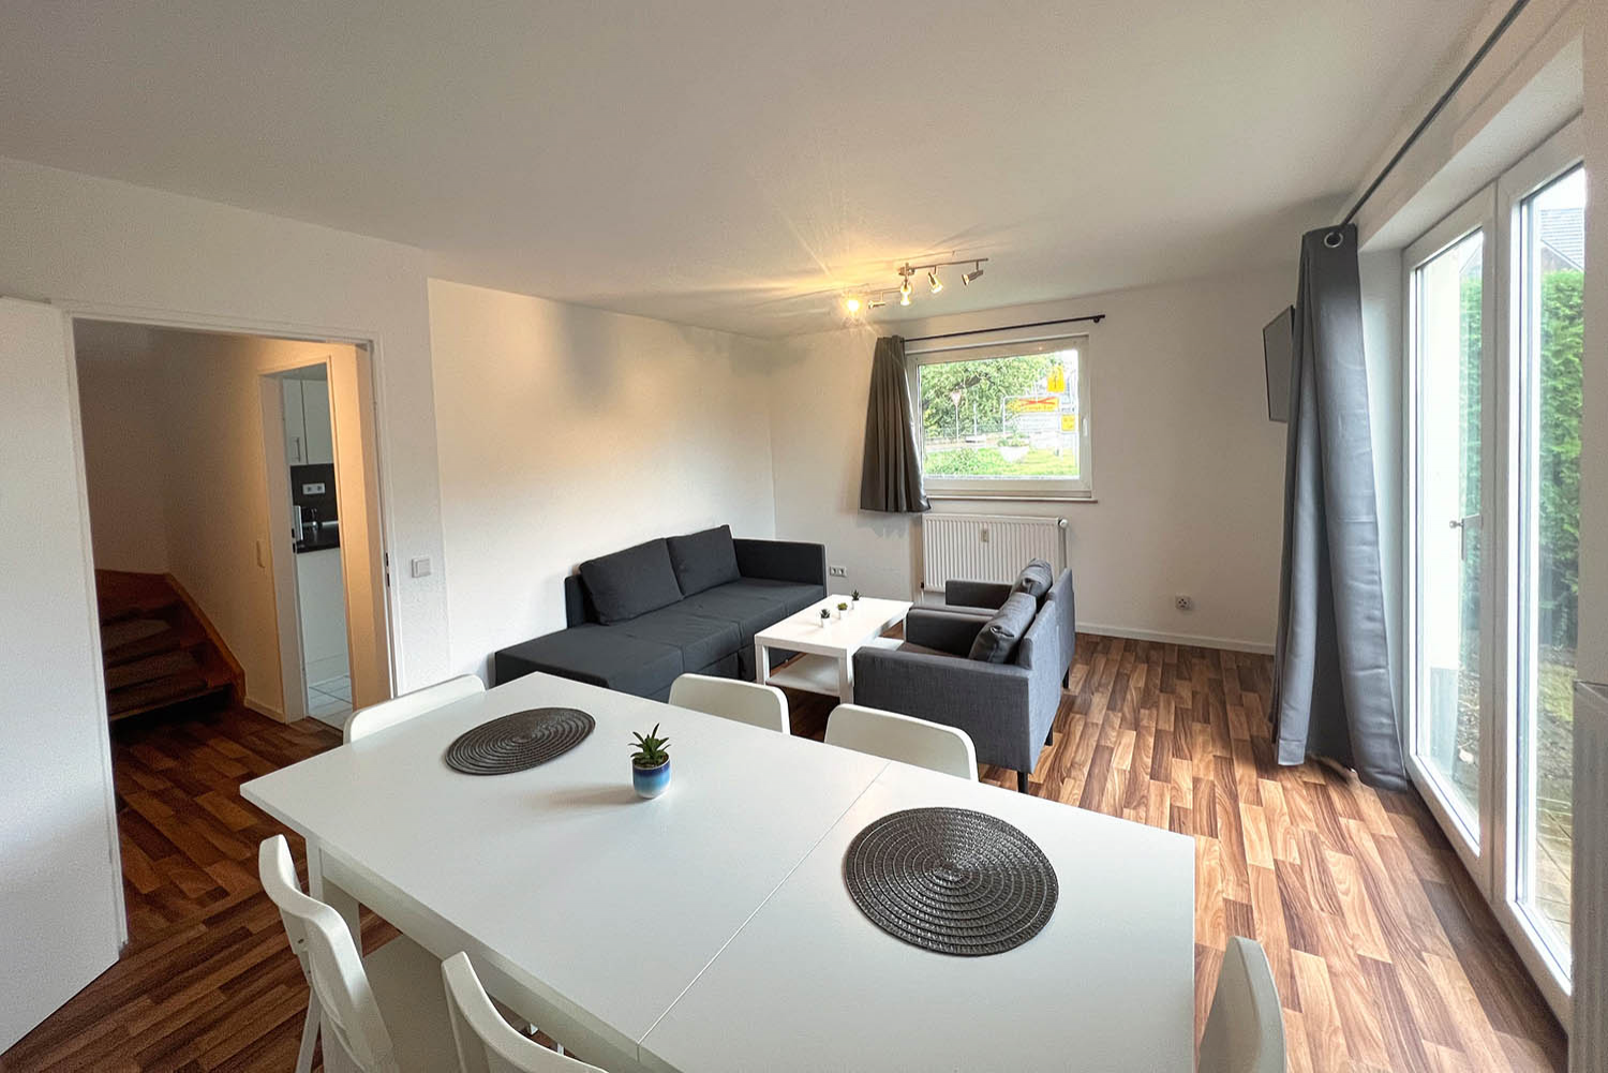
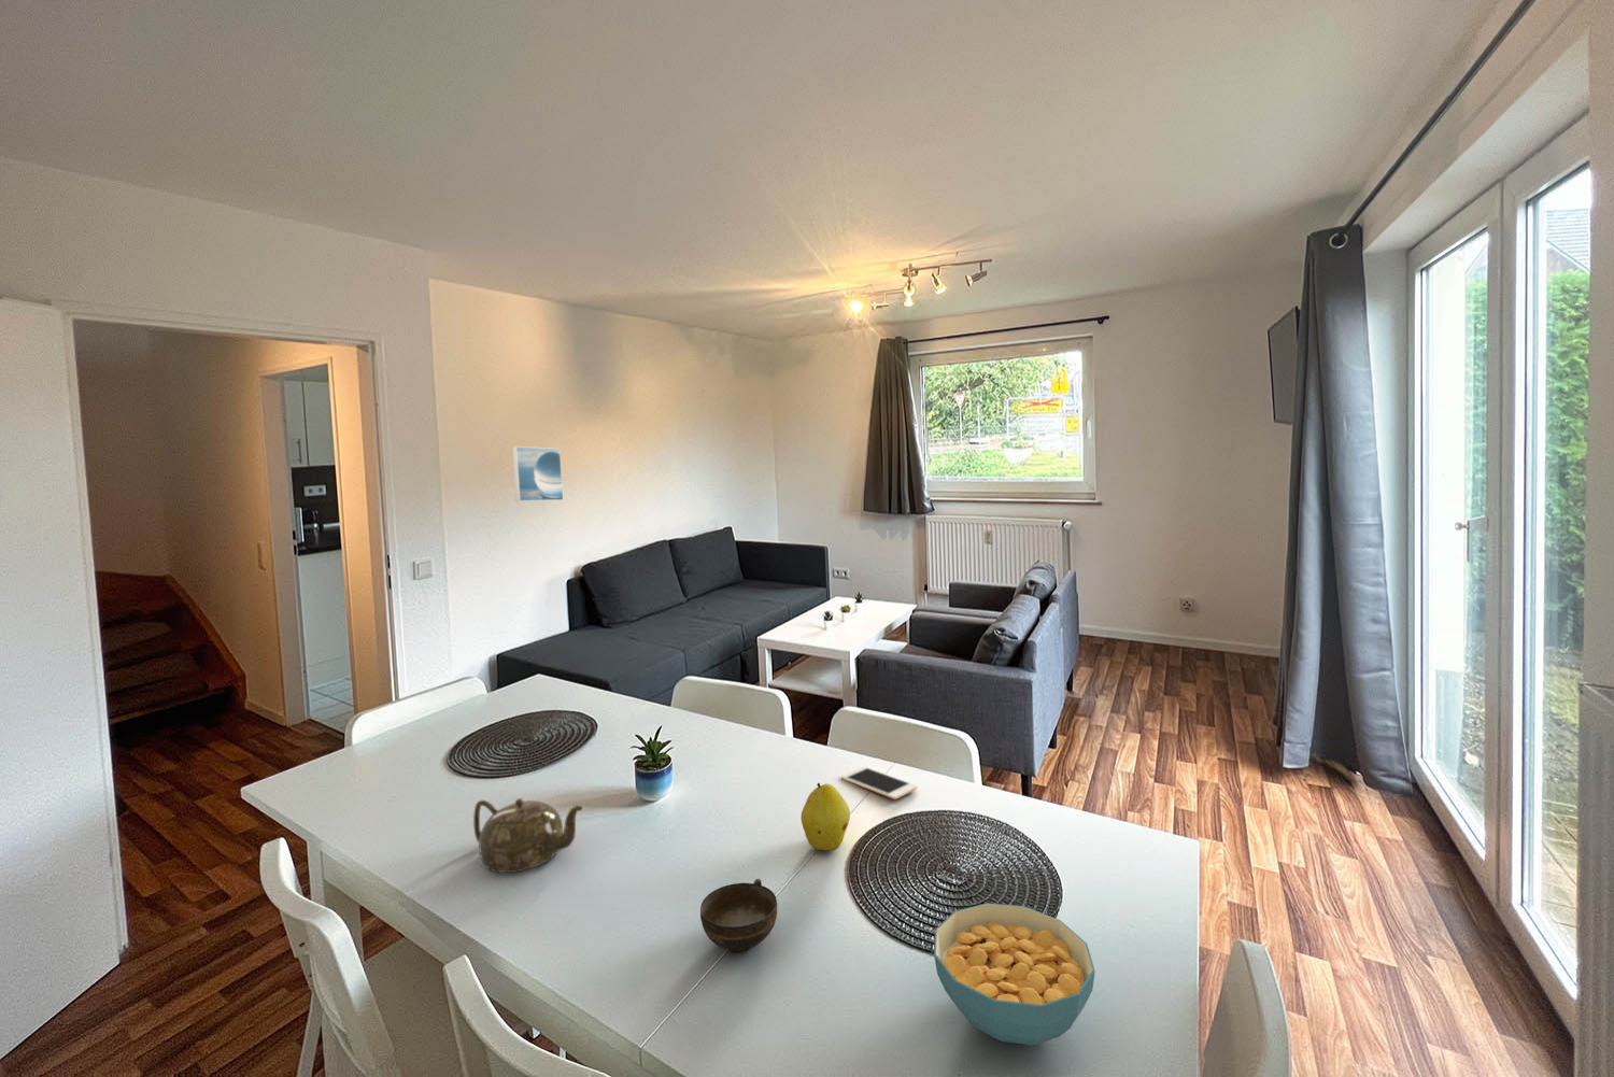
+ cereal bowl [933,902,1096,1046]
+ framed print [511,446,565,502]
+ cell phone [840,766,919,801]
+ cup [699,877,778,953]
+ fruit [799,783,851,851]
+ teapot [472,797,583,874]
